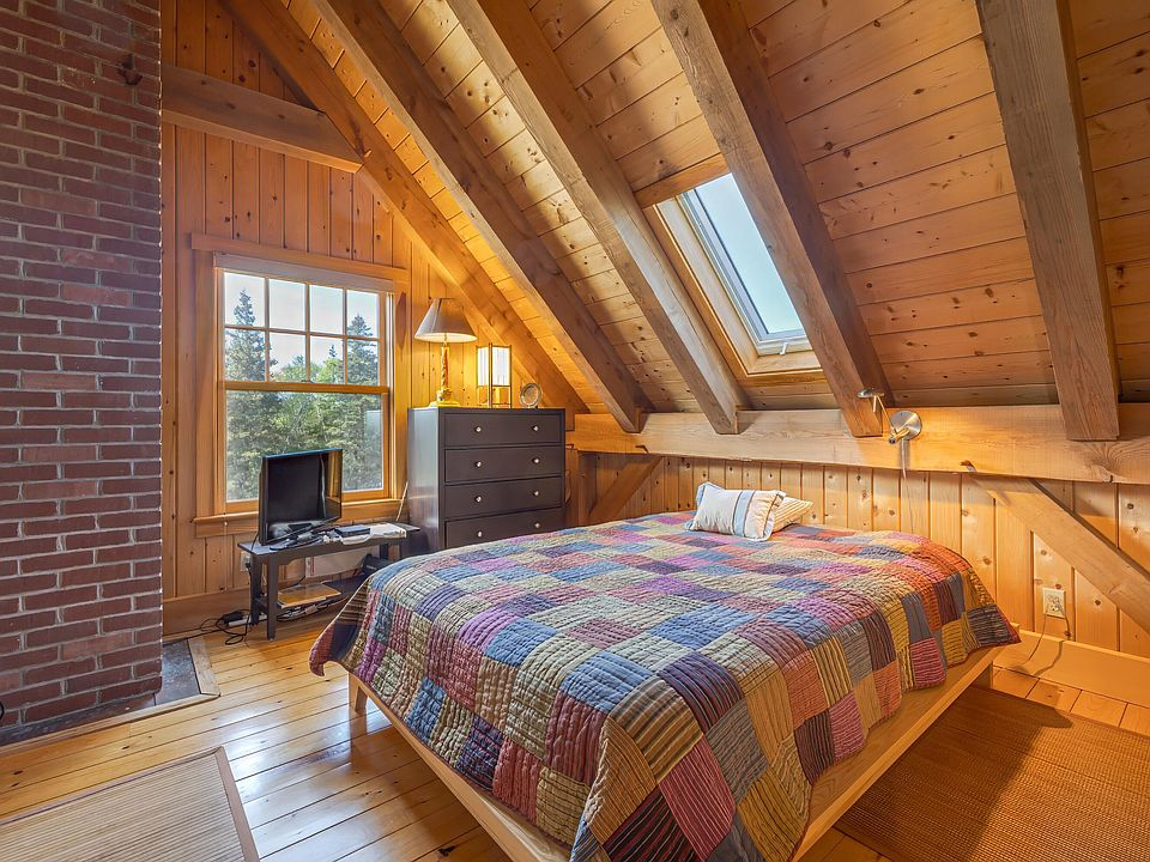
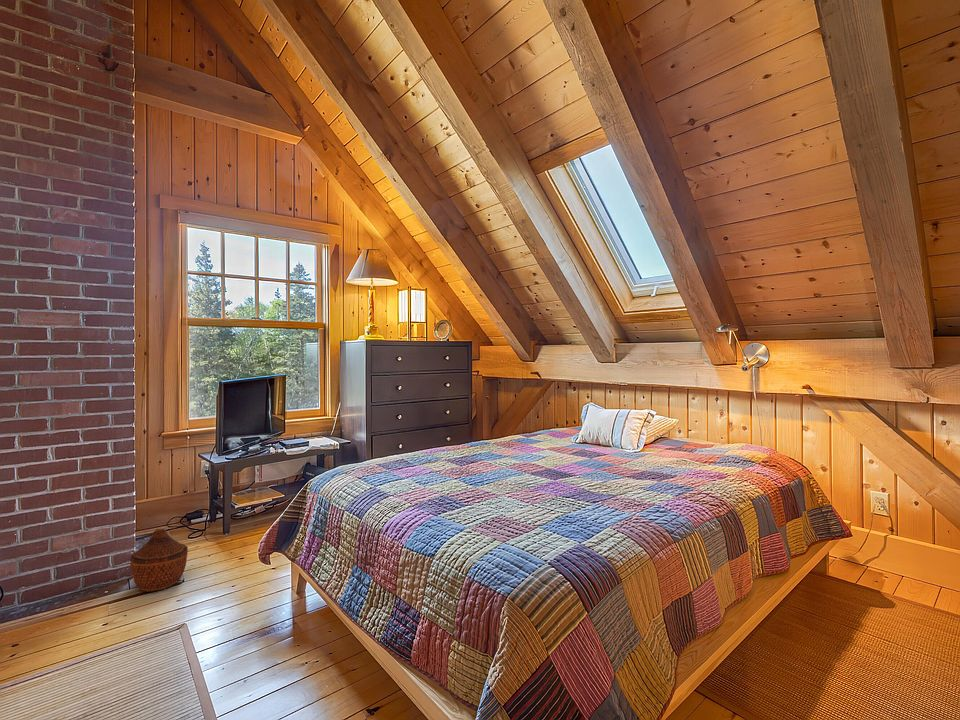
+ woven basket [129,528,189,592]
